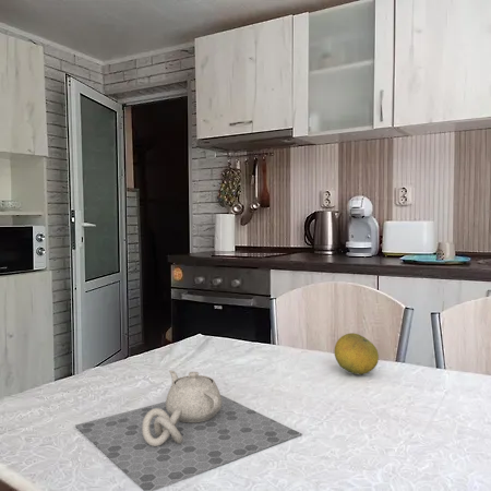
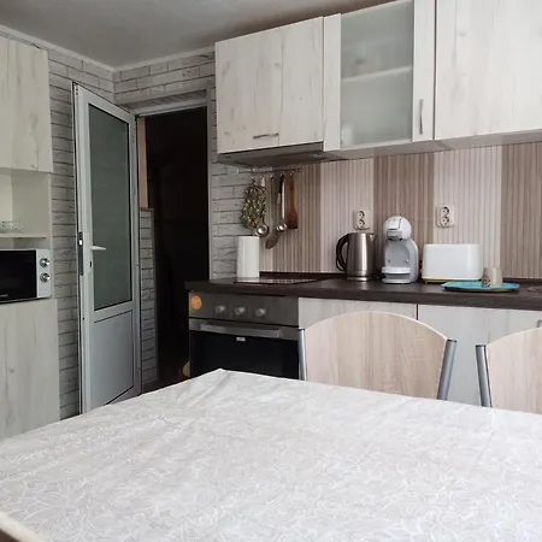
- fruit [333,332,380,375]
- teapot [74,370,303,491]
